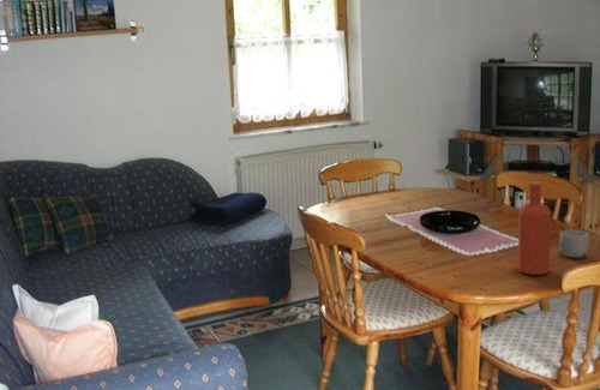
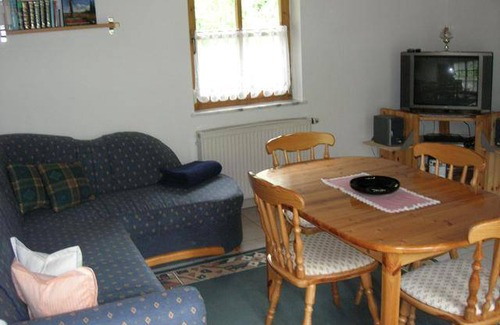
- mug [559,229,589,258]
- bottle [517,180,552,276]
